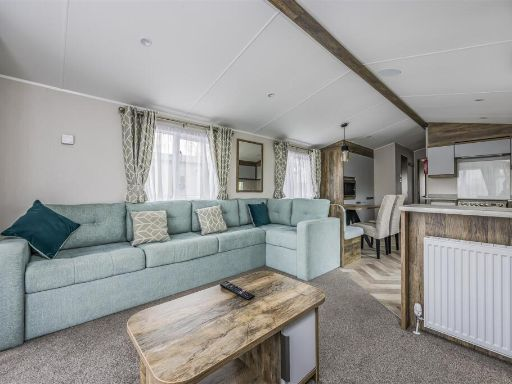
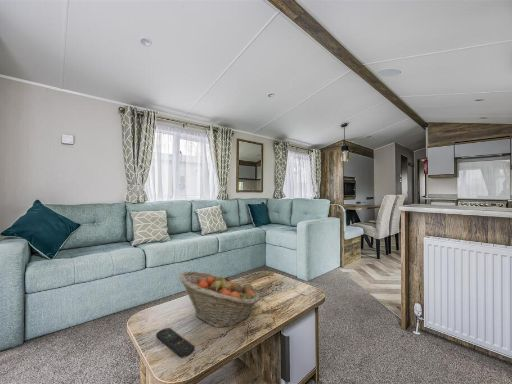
+ fruit basket [178,270,261,328]
+ remote control [155,327,196,359]
